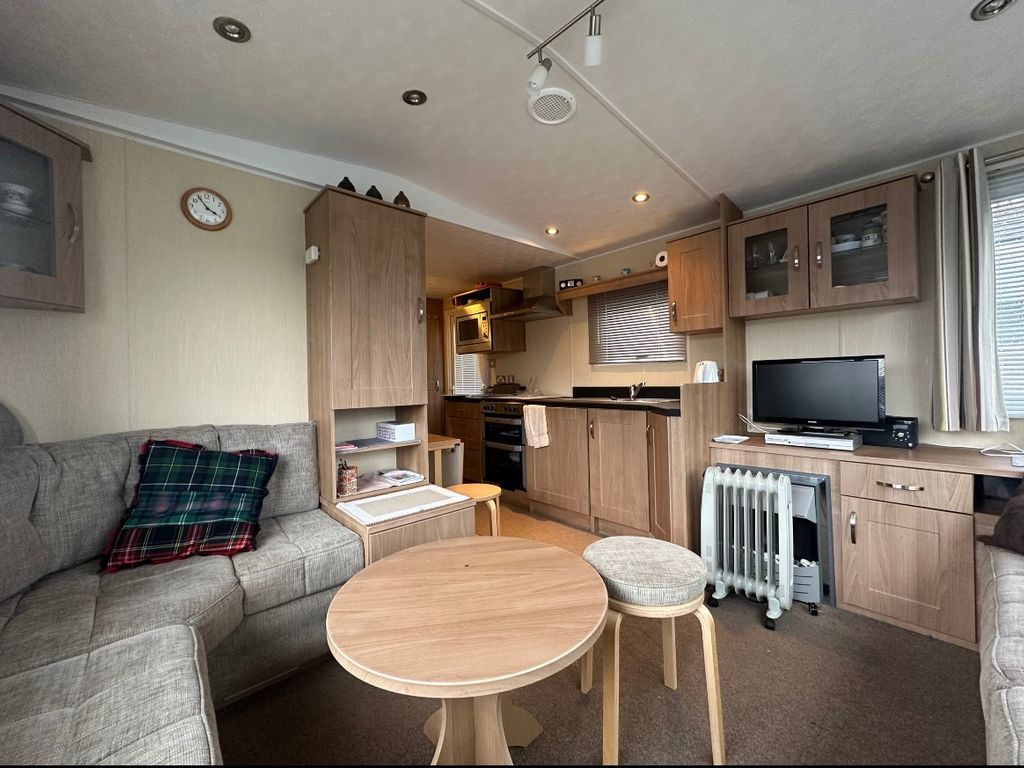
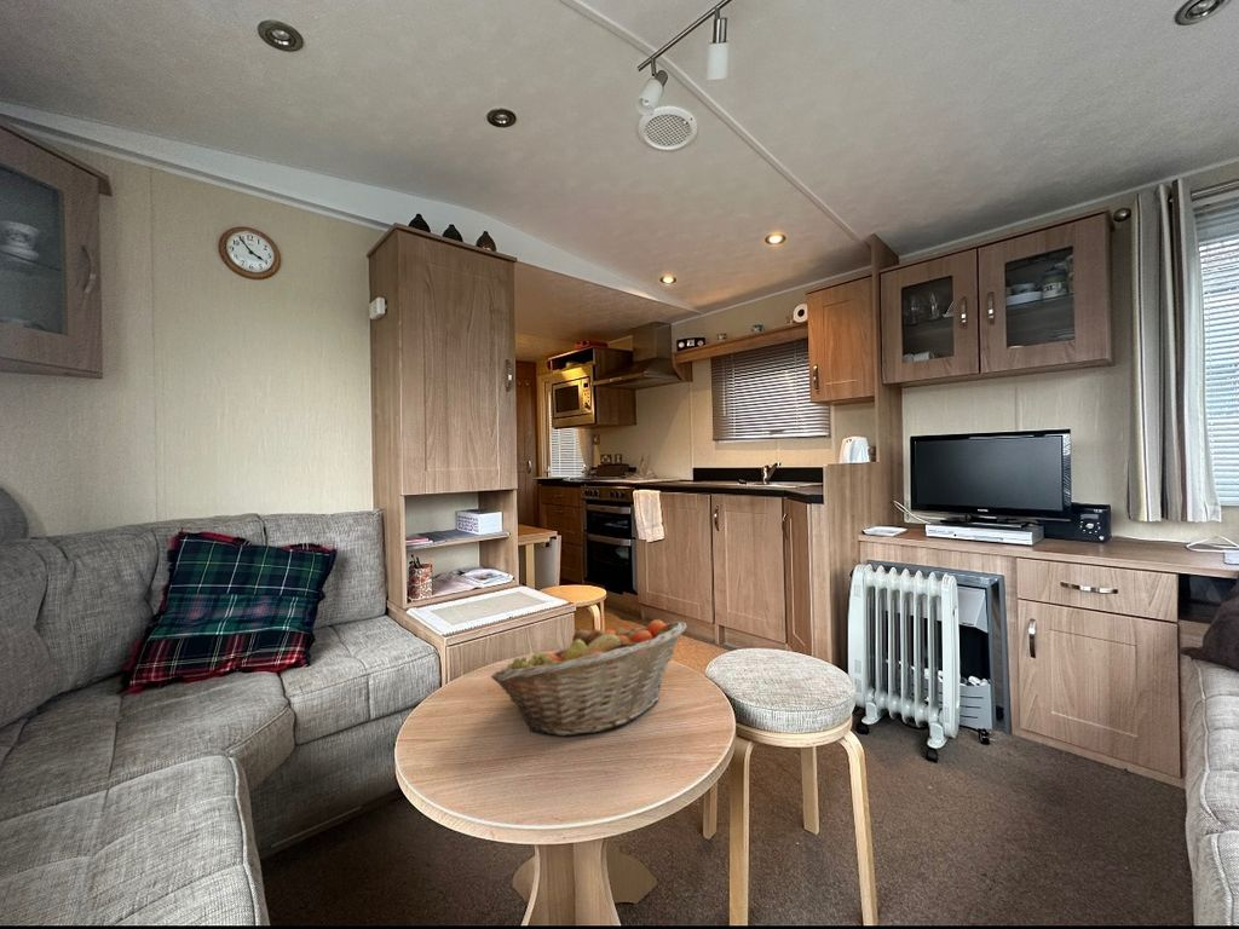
+ fruit basket [490,618,687,737]
